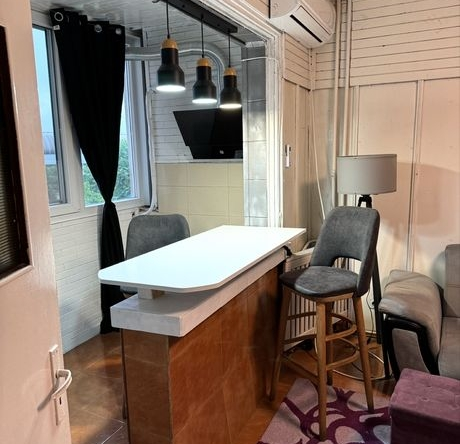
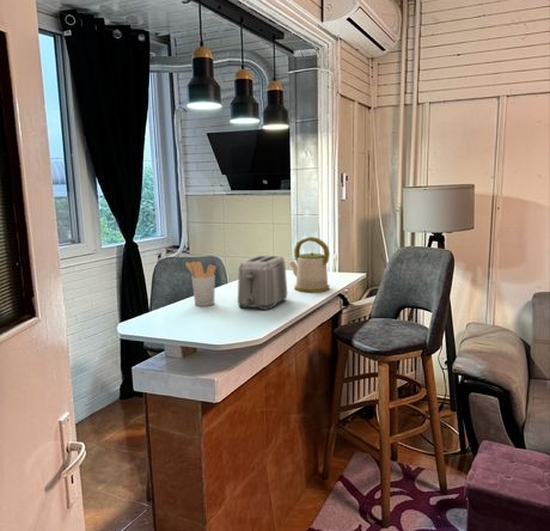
+ kettle [288,236,331,294]
+ toaster [237,255,288,311]
+ utensil holder [184,260,218,307]
